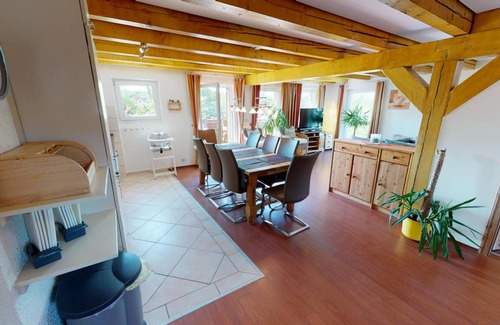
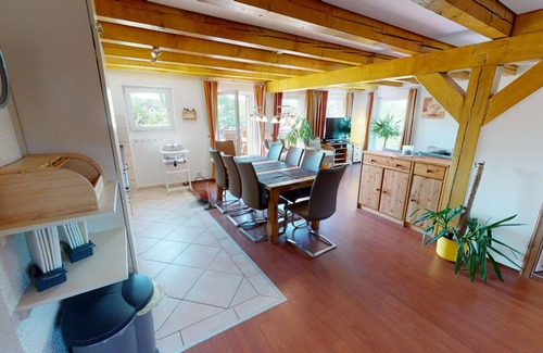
+ vacuum cleaner [193,176,218,211]
